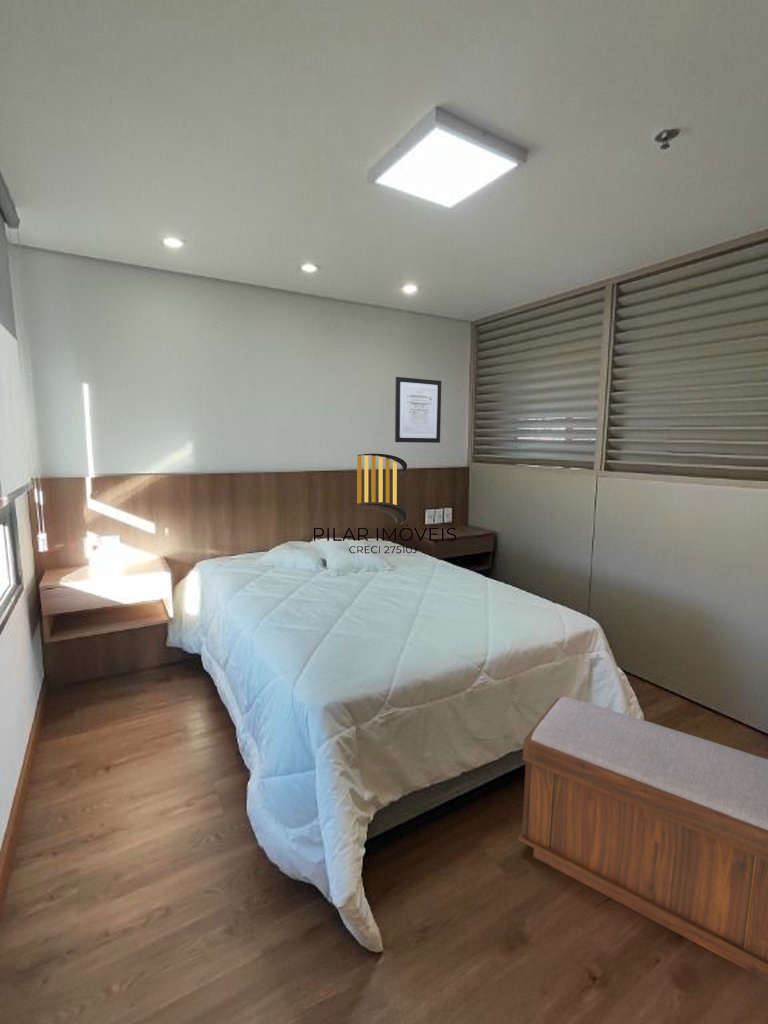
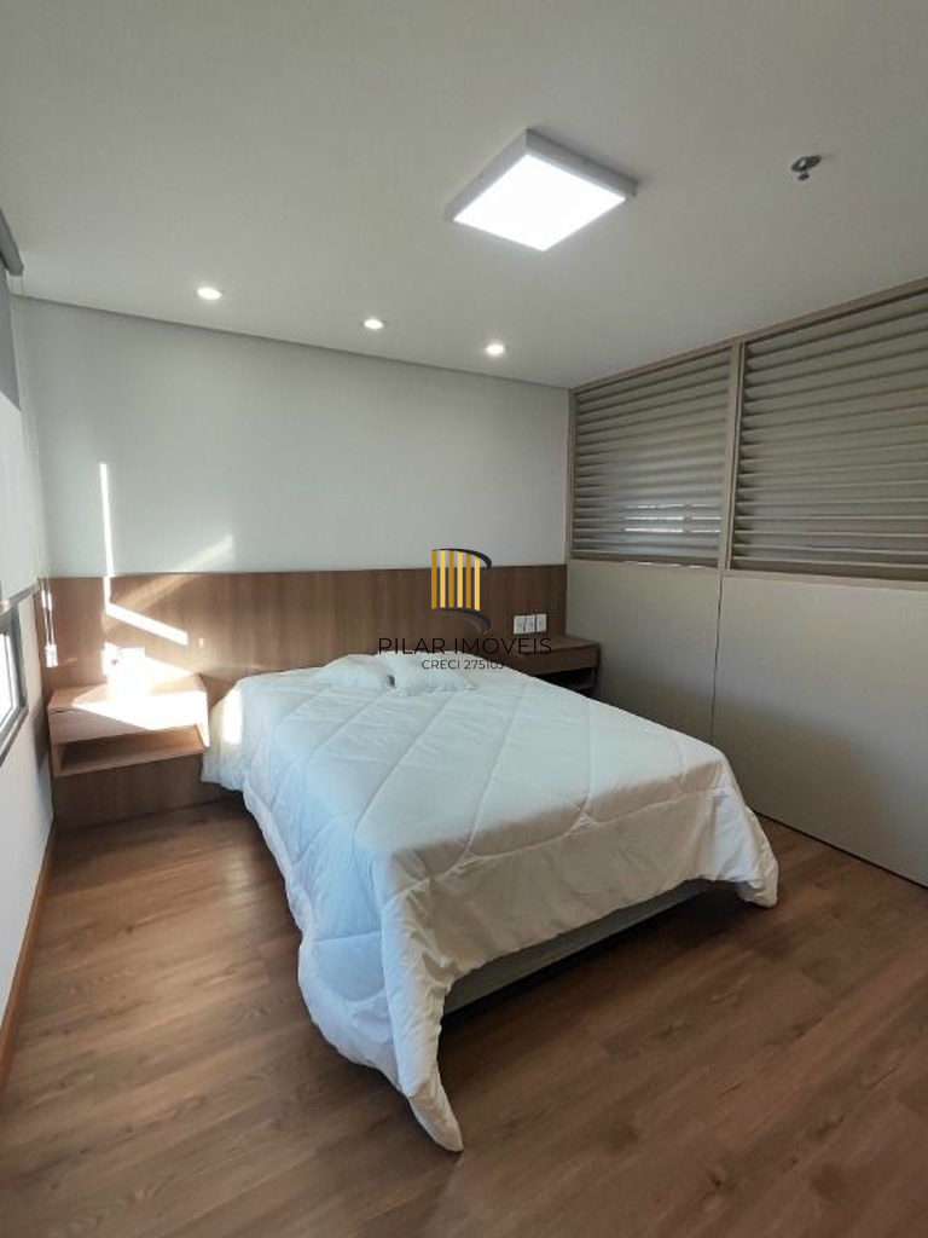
- wall art [394,376,442,444]
- bench [518,696,768,982]
